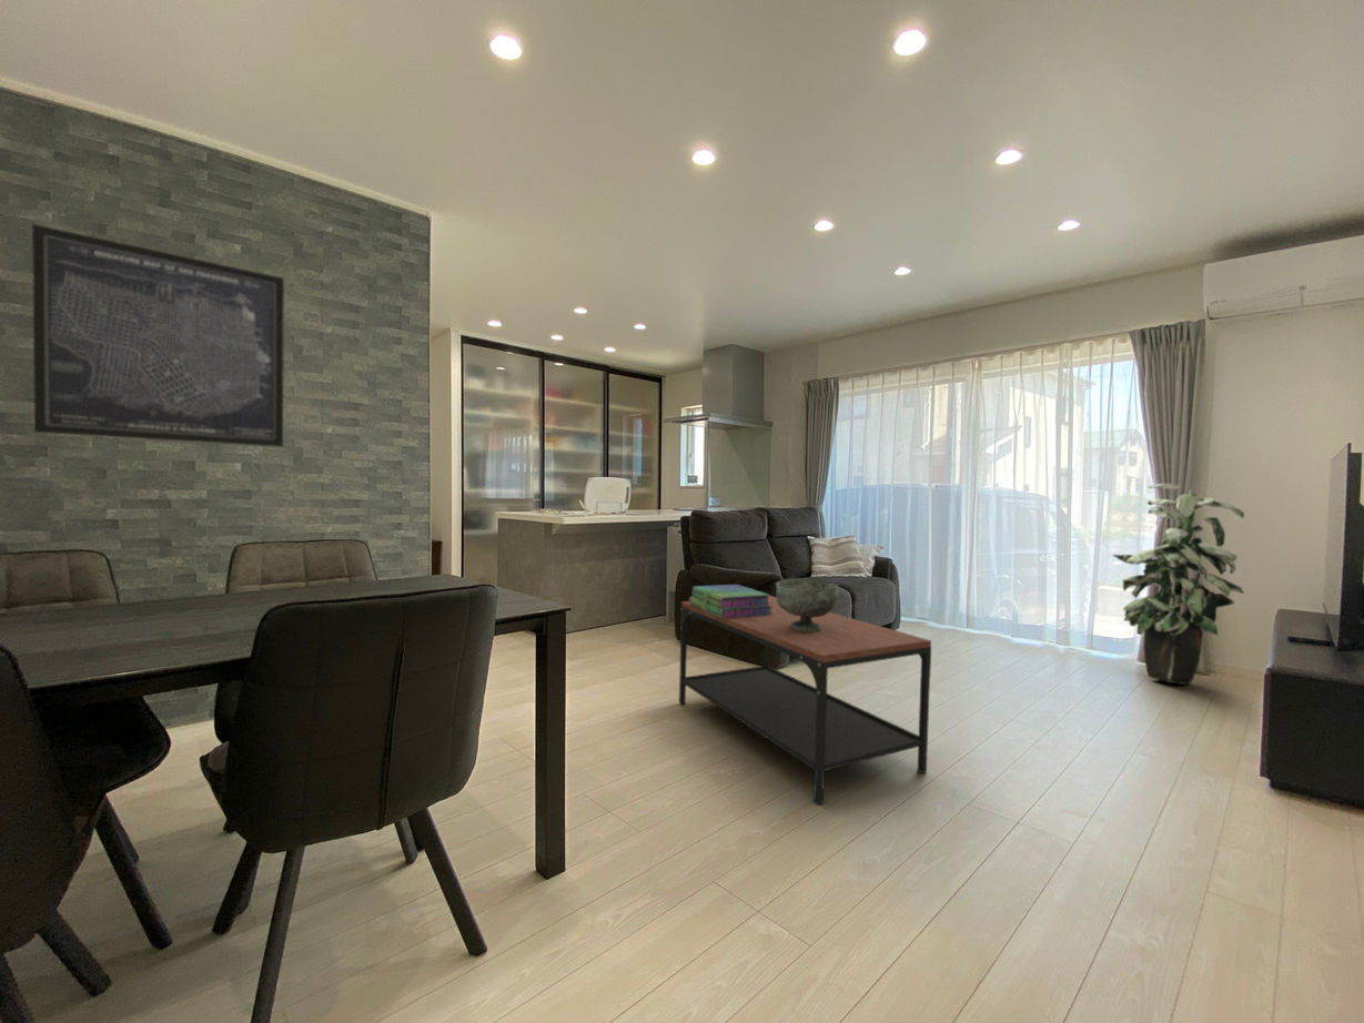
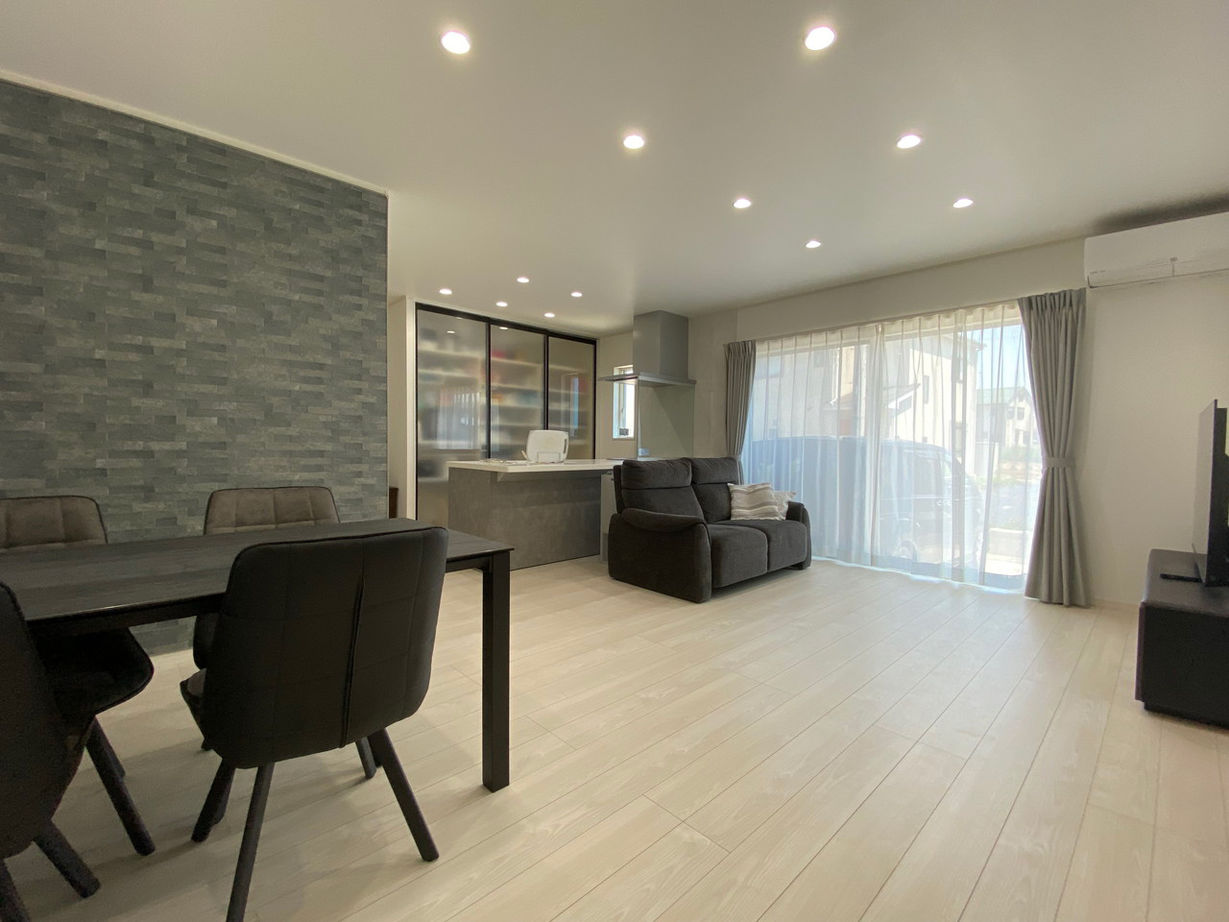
- coffee table [678,595,932,806]
- stack of books [688,584,772,618]
- wall art [31,223,285,448]
- indoor plant [1112,483,1245,686]
- decorative bowl [775,578,840,631]
